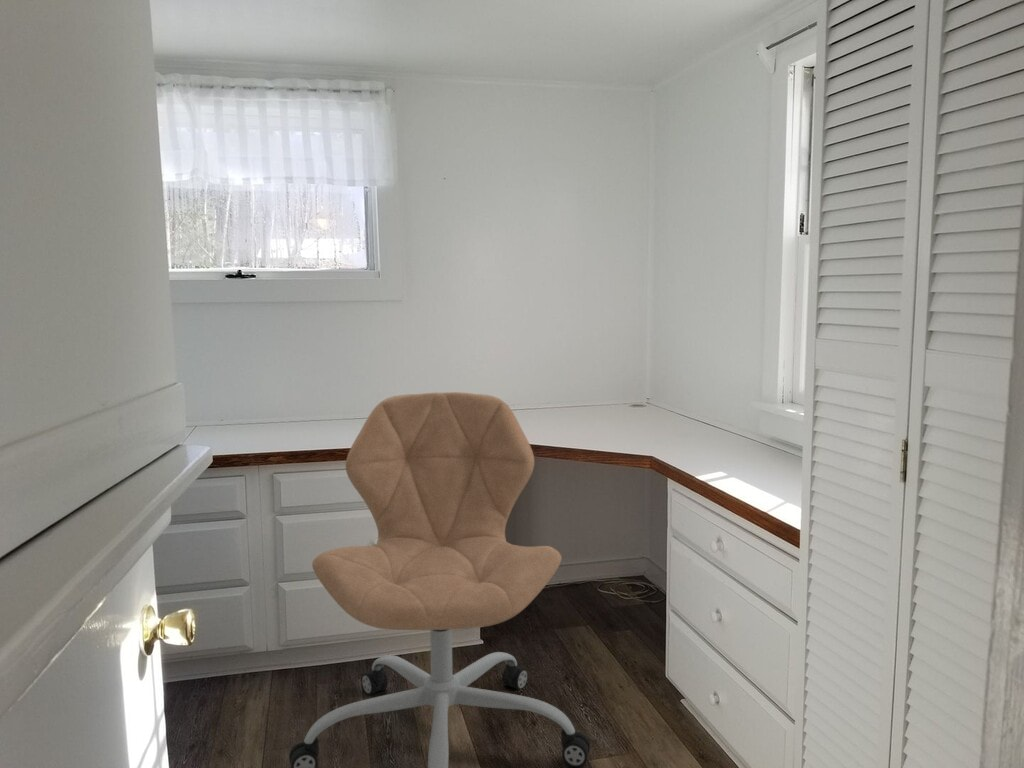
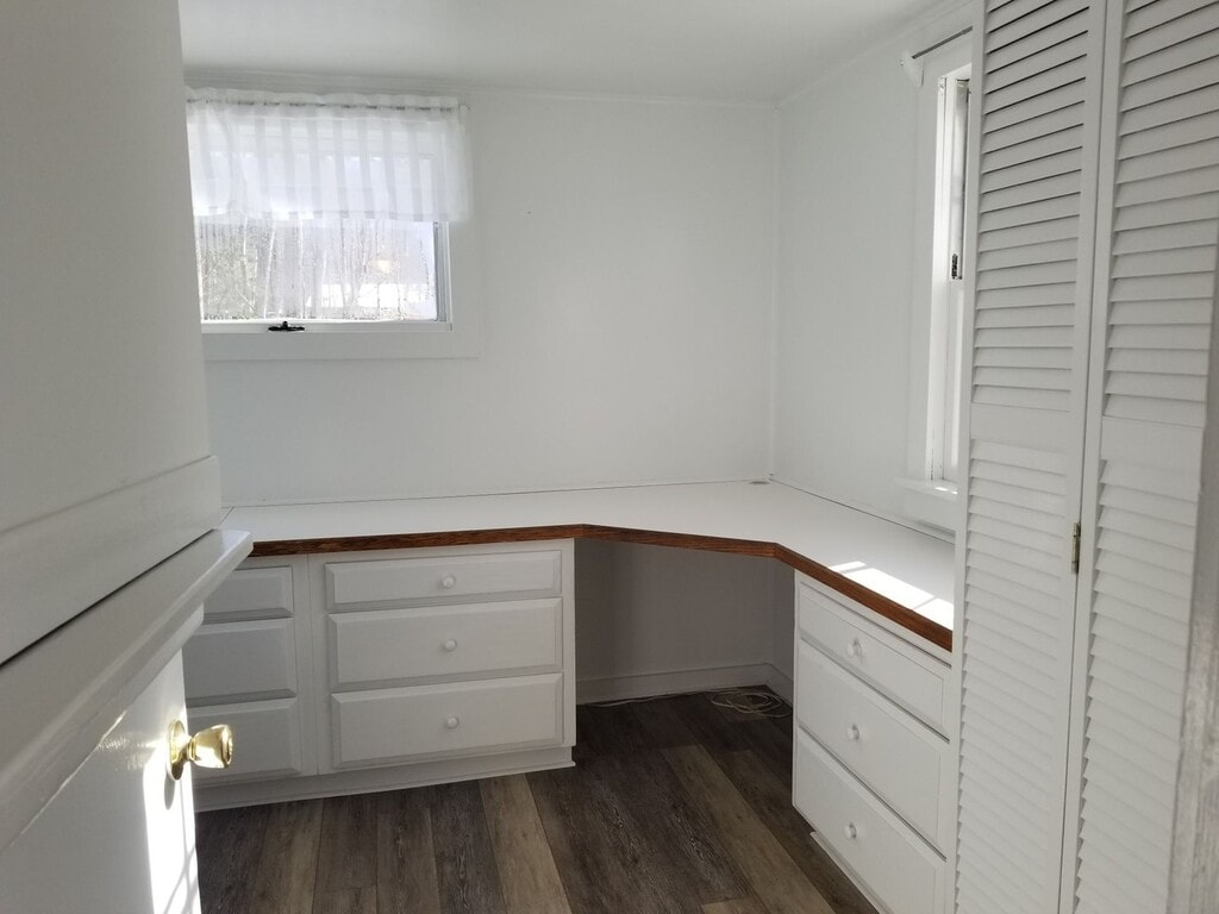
- office chair [288,391,591,768]
